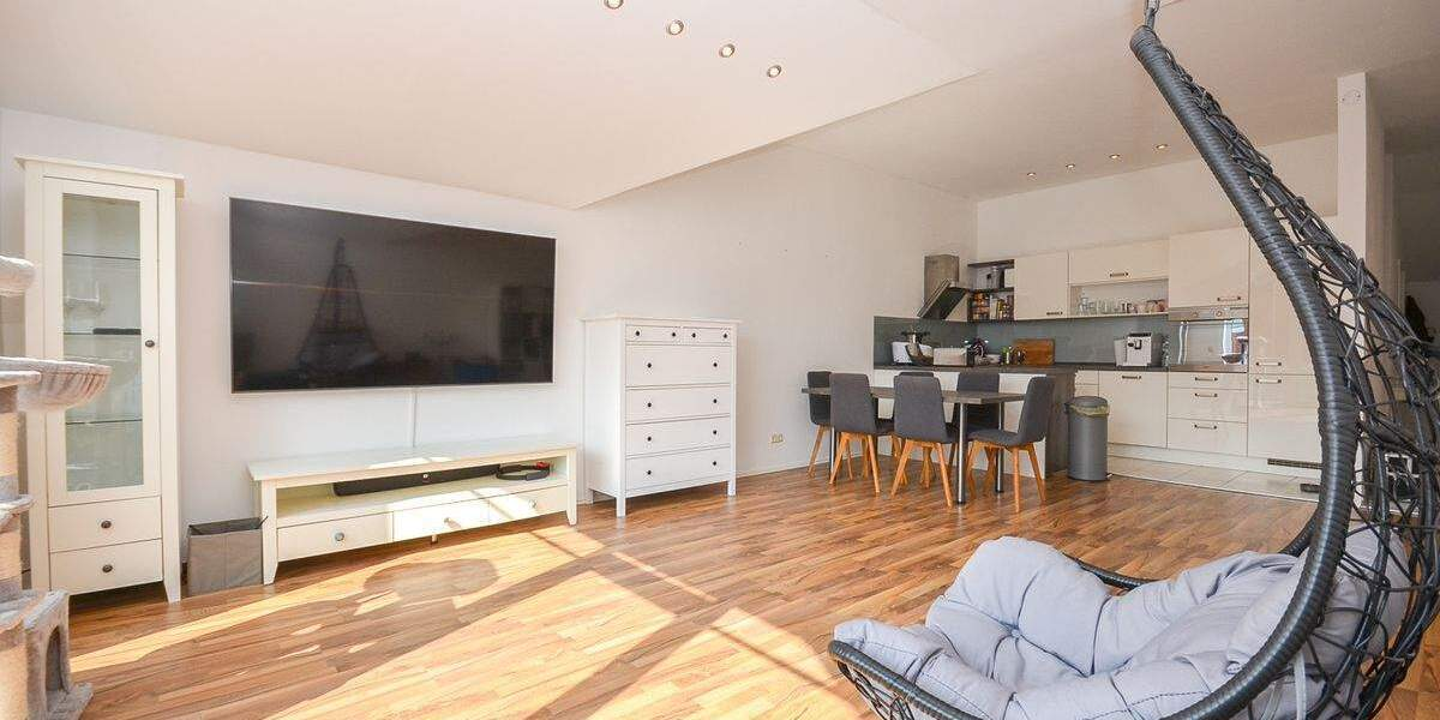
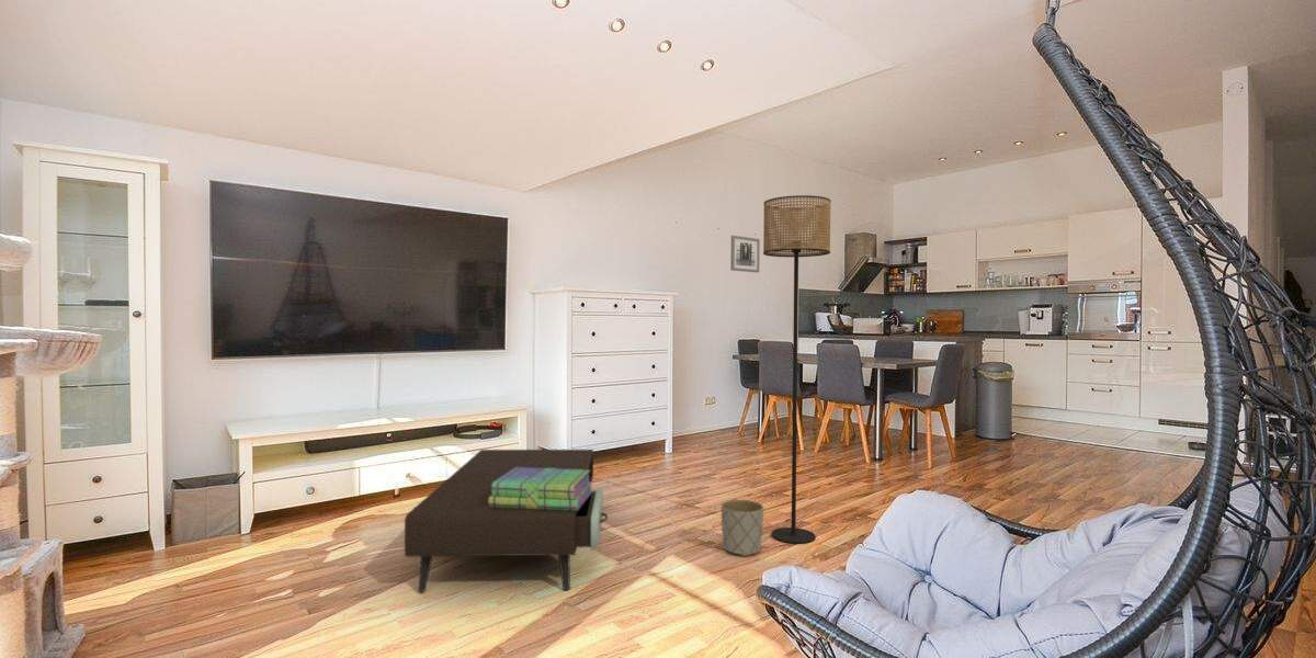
+ wall art [729,235,761,274]
+ coffee table [404,449,609,593]
+ planter [721,499,764,557]
+ stack of books [488,467,593,511]
+ floor lamp [762,194,832,545]
